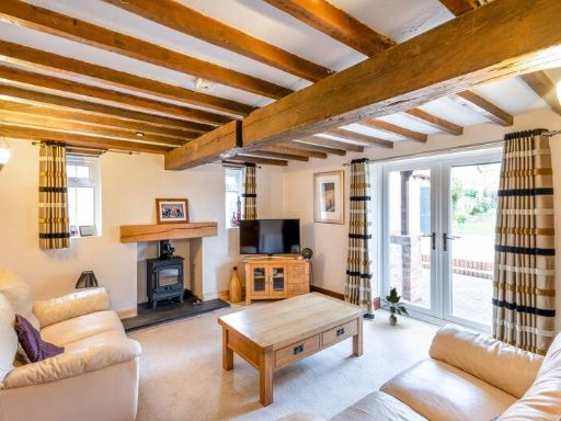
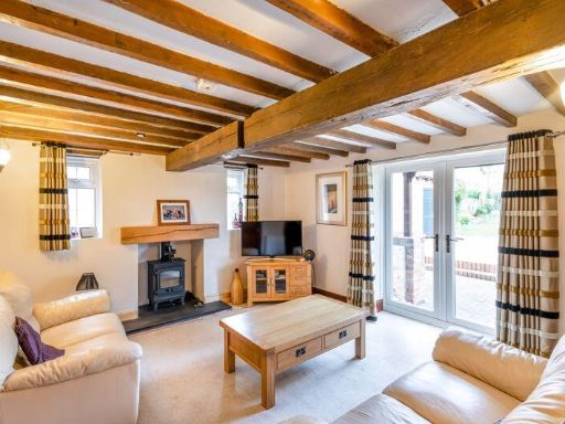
- potted plant [378,286,410,326]
